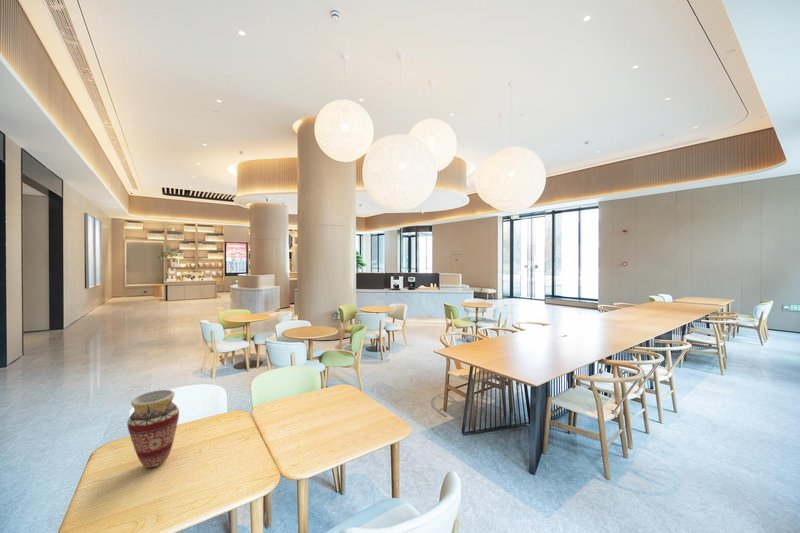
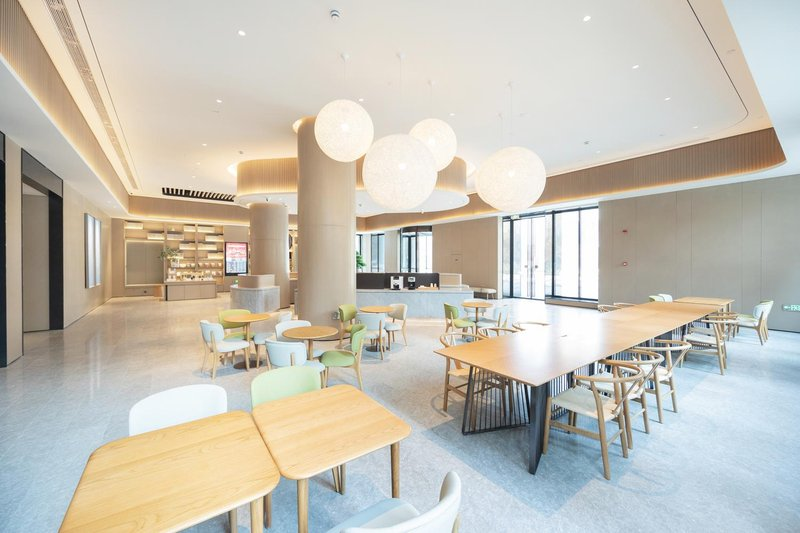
- vase [126,389,180,469]
